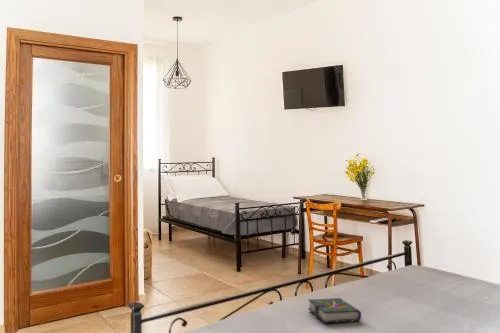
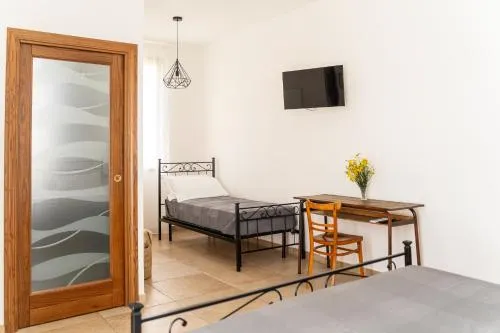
- book [307,297,362,324]
